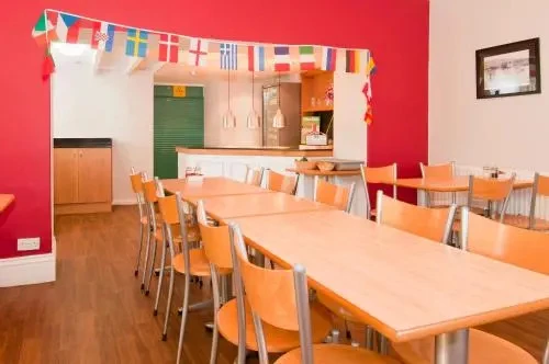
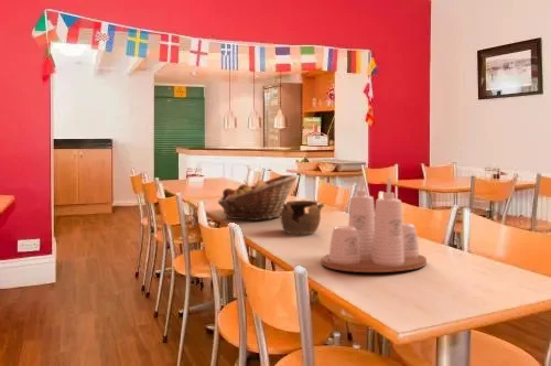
+ teapot [280,200,325,235]
+ fruit basket [217,174,299,222]
+ condiment set [321,175,428,273]
